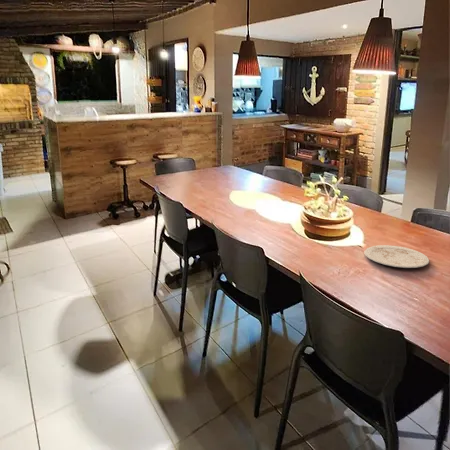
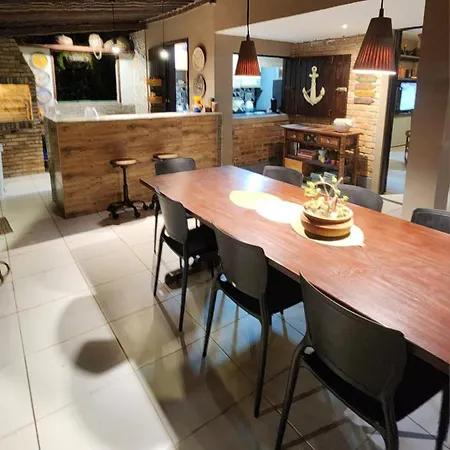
- plate [363,244,430,269]
